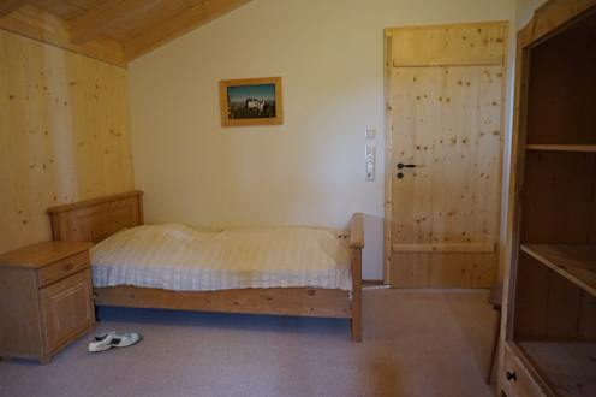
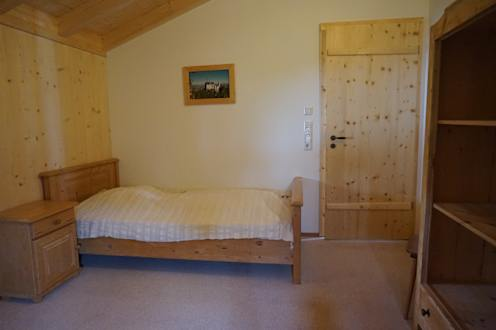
- shoe [88,331,142,352]
